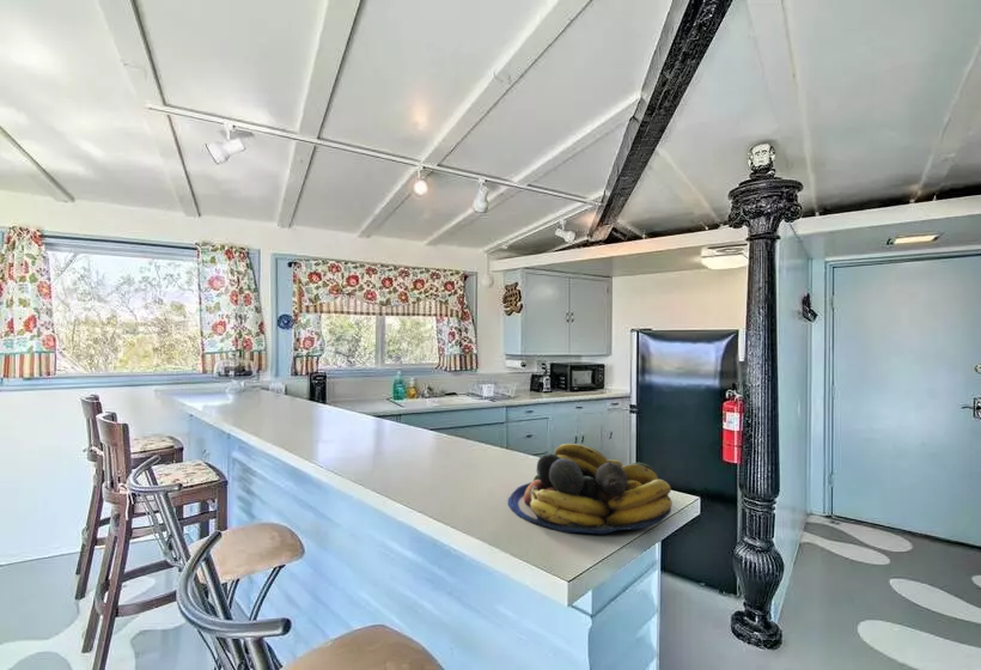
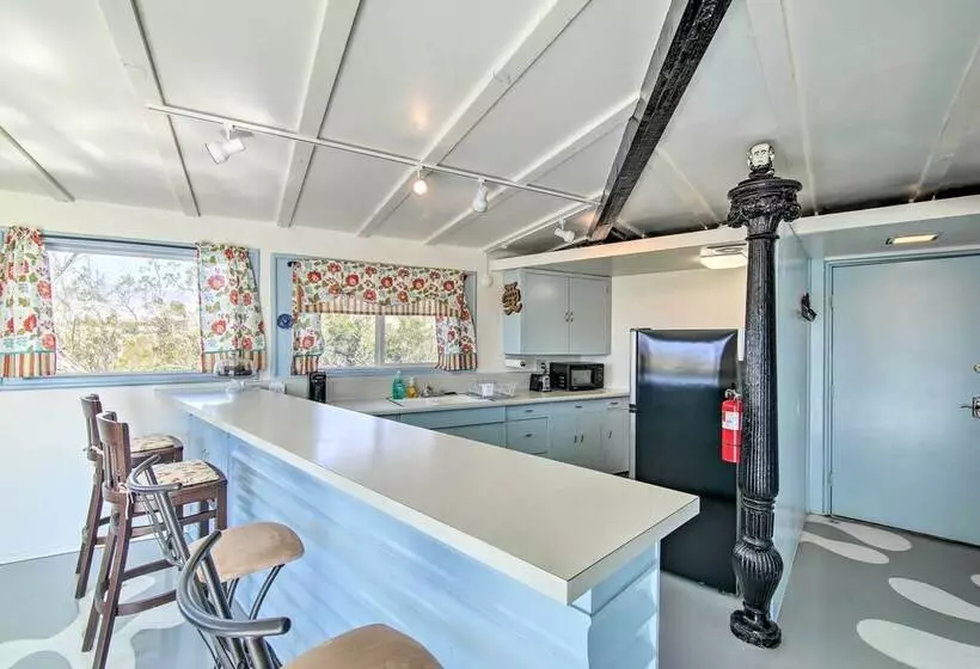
- fruit bowl [507,443,674,535]
